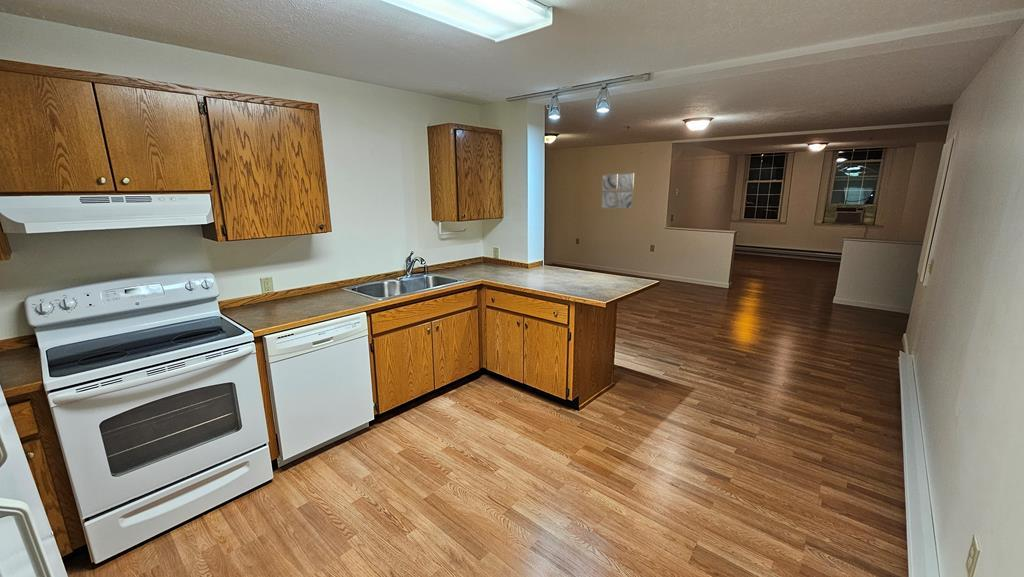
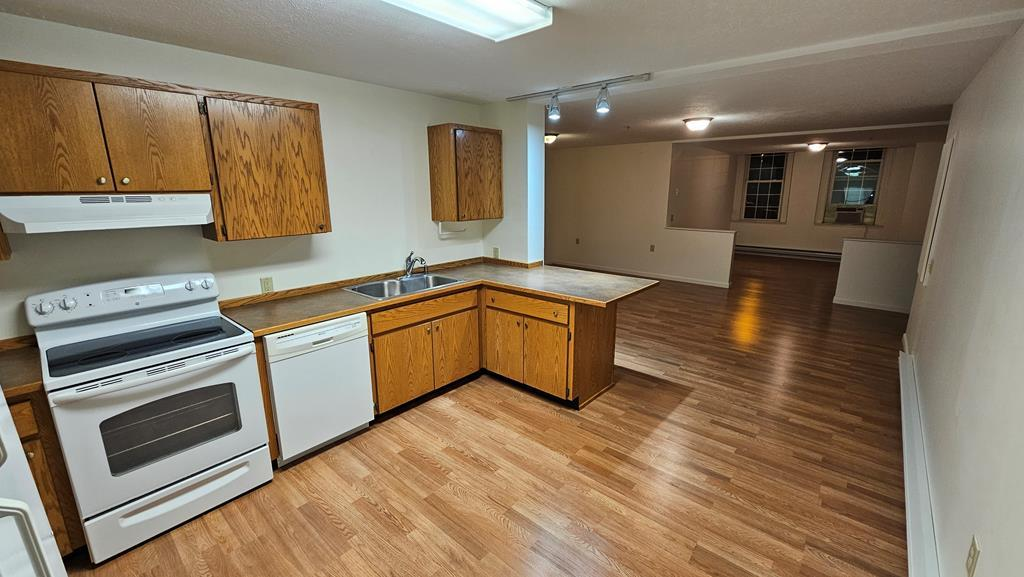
- wall art [600,172,635,209]
